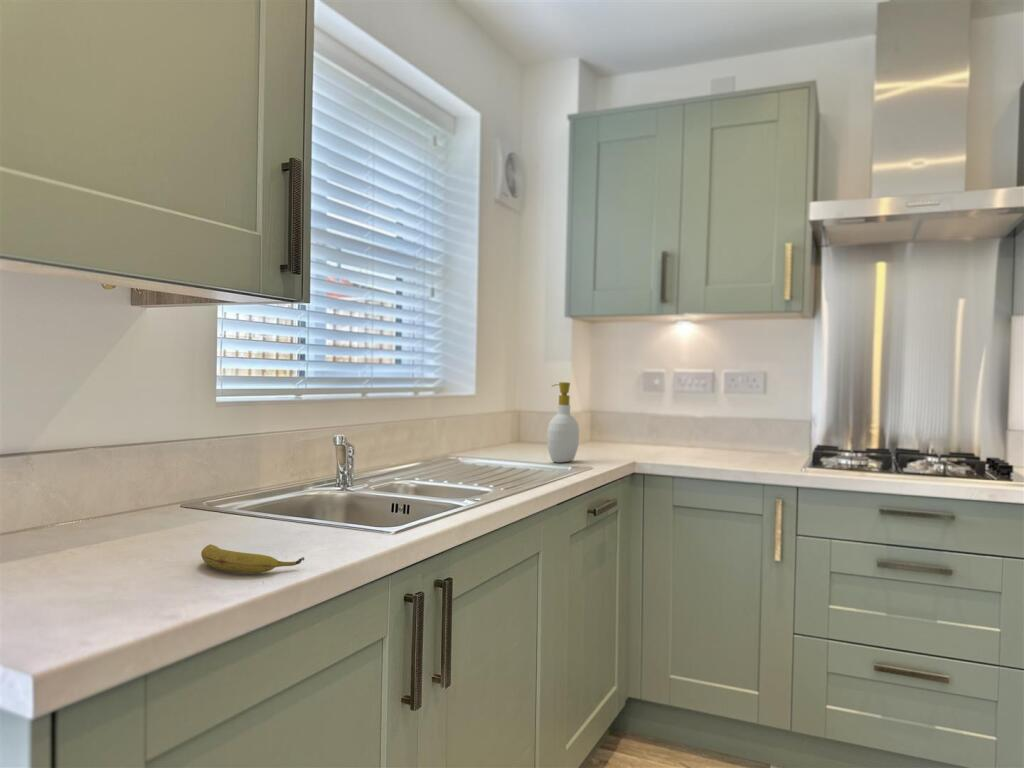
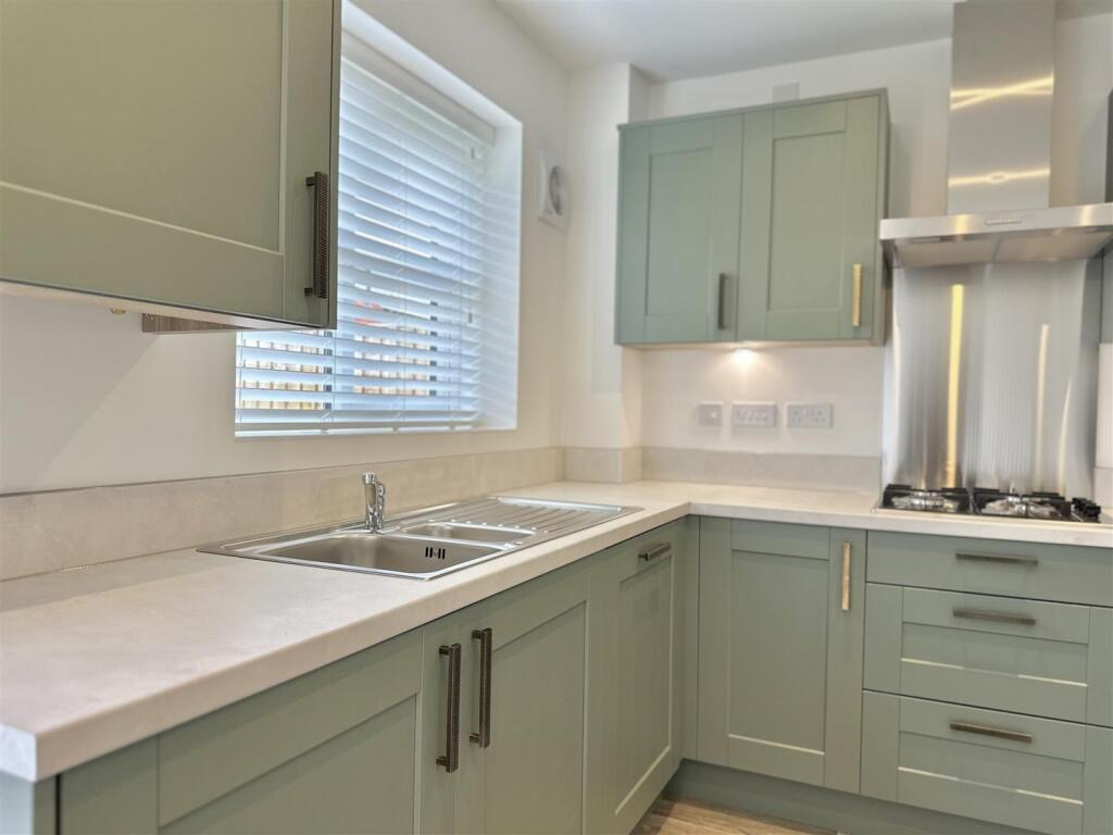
- banana [200,543,305,574]
- soap bottle [546,381,580,464]
